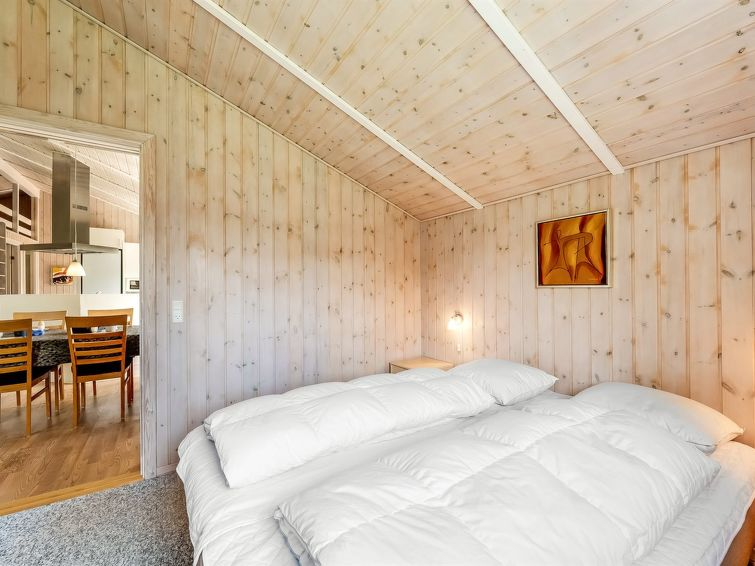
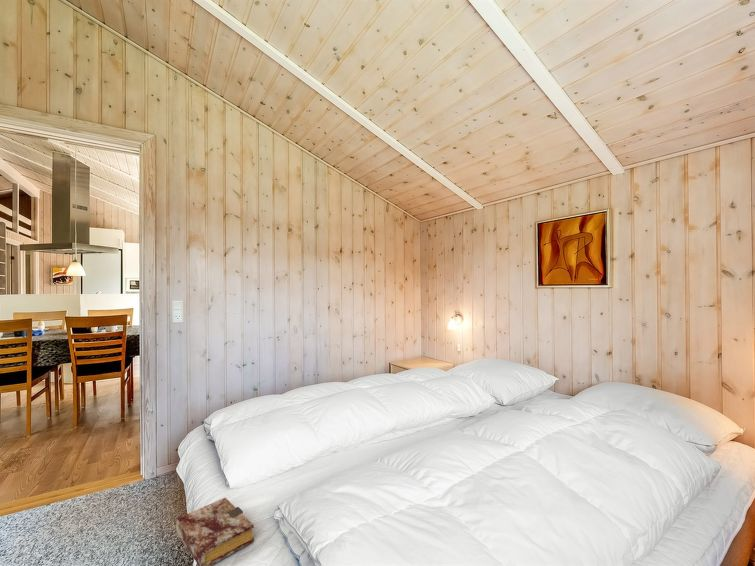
+ book [175,497,255,566]
